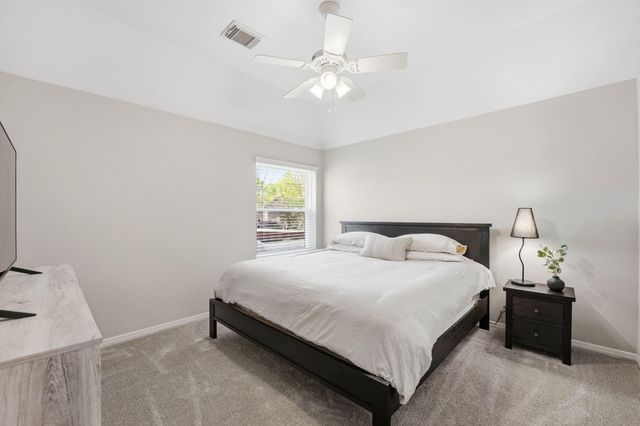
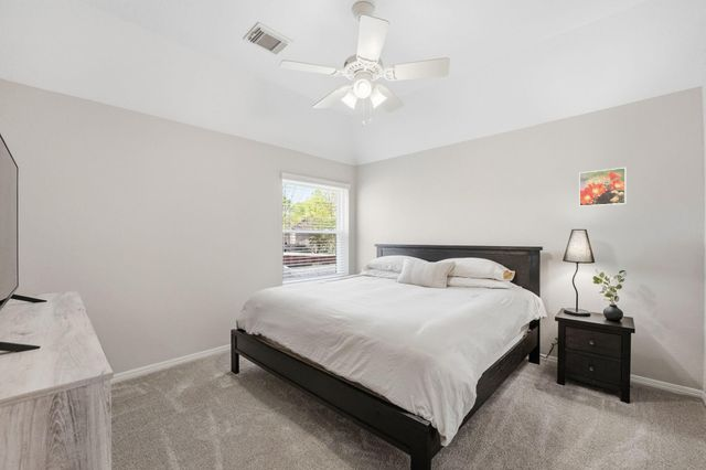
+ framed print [578,167,627,207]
